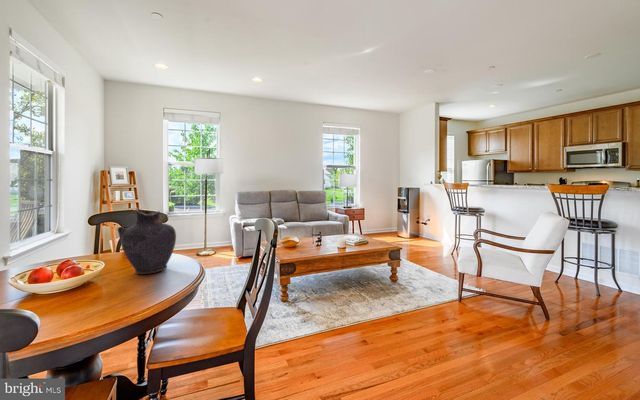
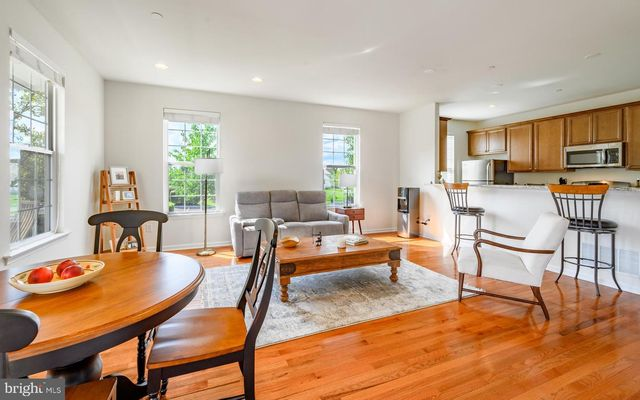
- vase [116,207,177,275]
